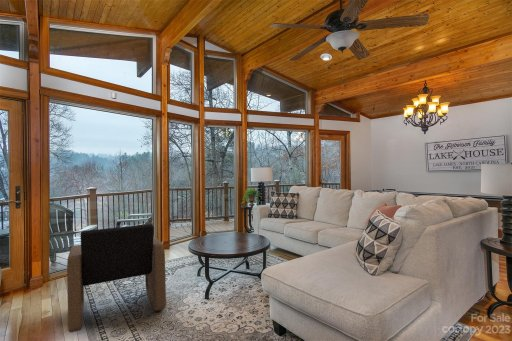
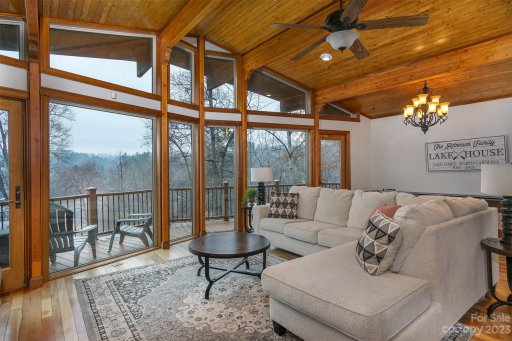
- armchair [66,223,167,333]
